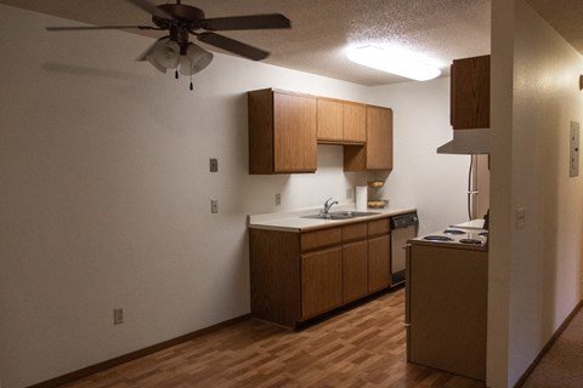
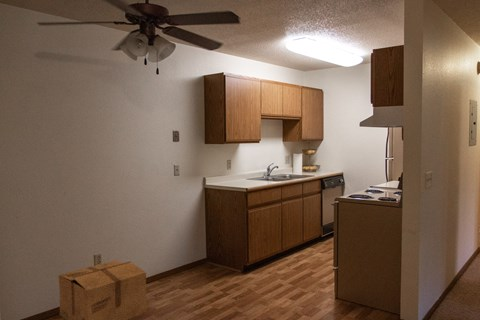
+ cardboard box [58,260,148,320]
